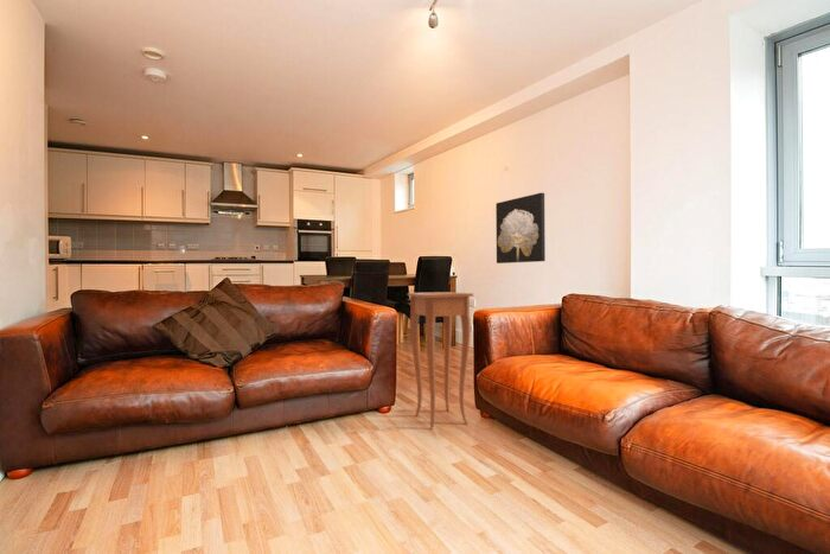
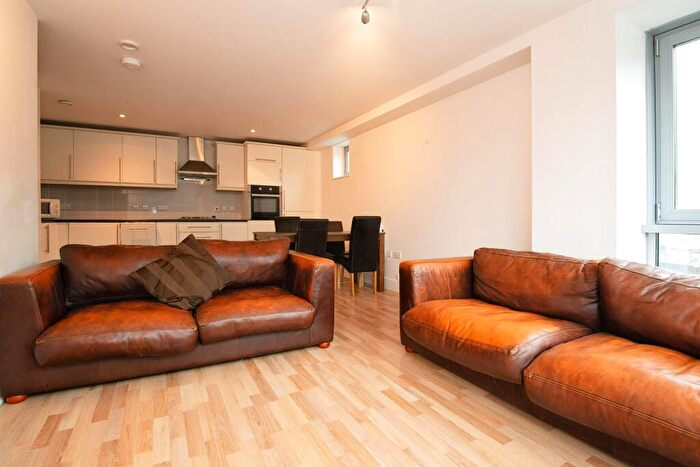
- wall art [494,192,547,265]
- side table [407,291,474,429]
